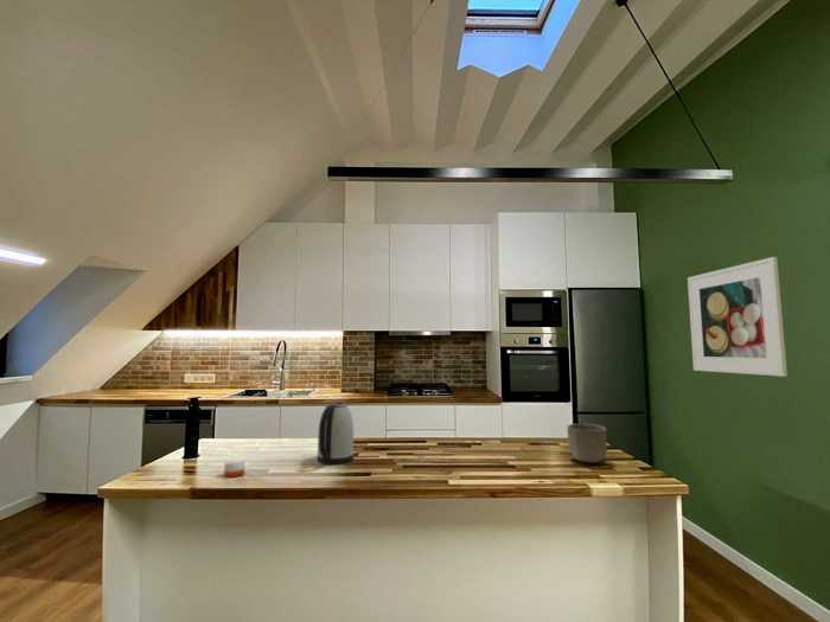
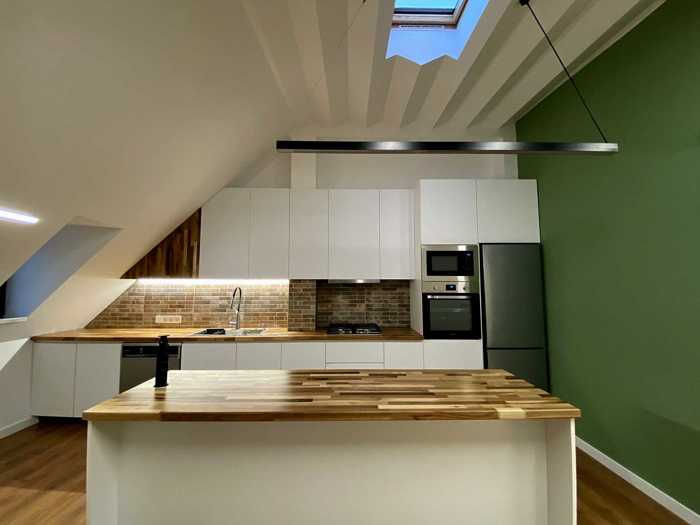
- kettle [317,400,355,464]
- candle [223,451,245,479]
- bowl [566,423,608,464]
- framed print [687,256,788,378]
